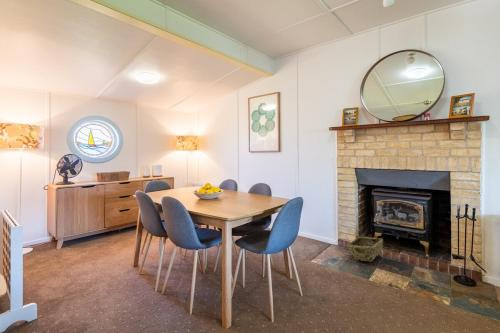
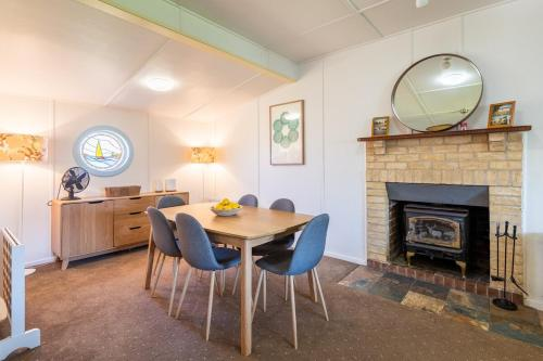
- woven basket [346,236,384,263]
